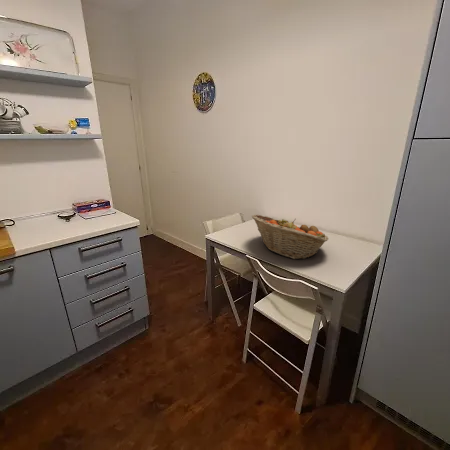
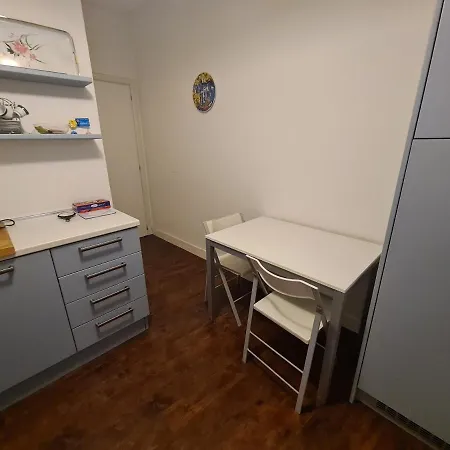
- fruit basket [251,214,329,260]
